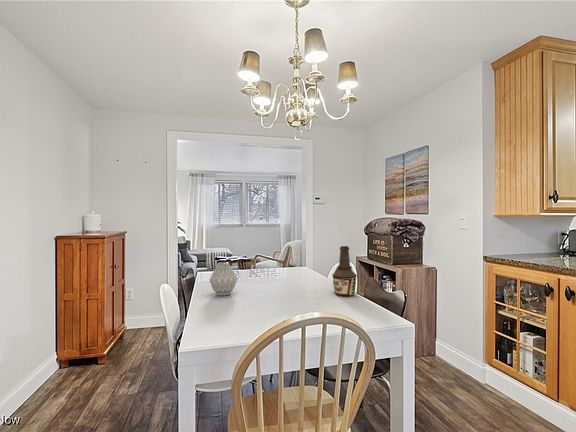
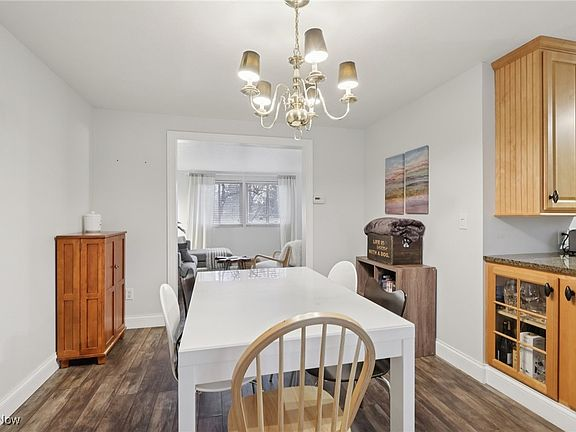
- bottle [331,245,358,297]
- vase [208,261,239,297]
